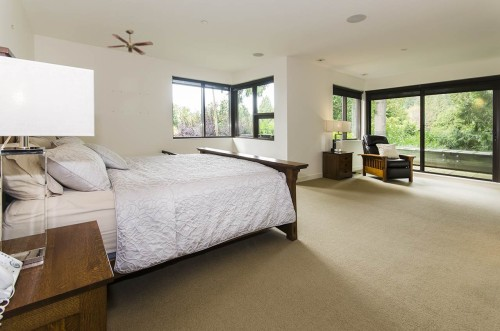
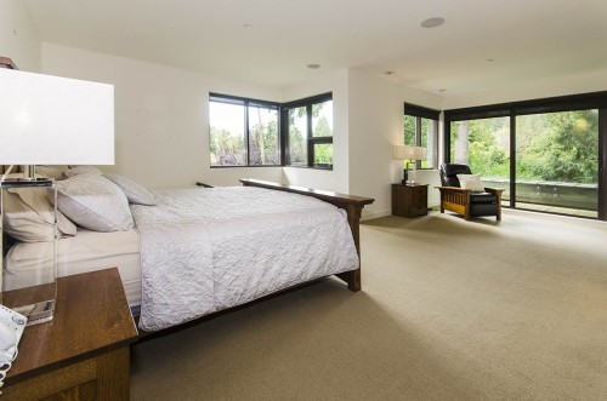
- ceiling fan [106,28,154,56]
